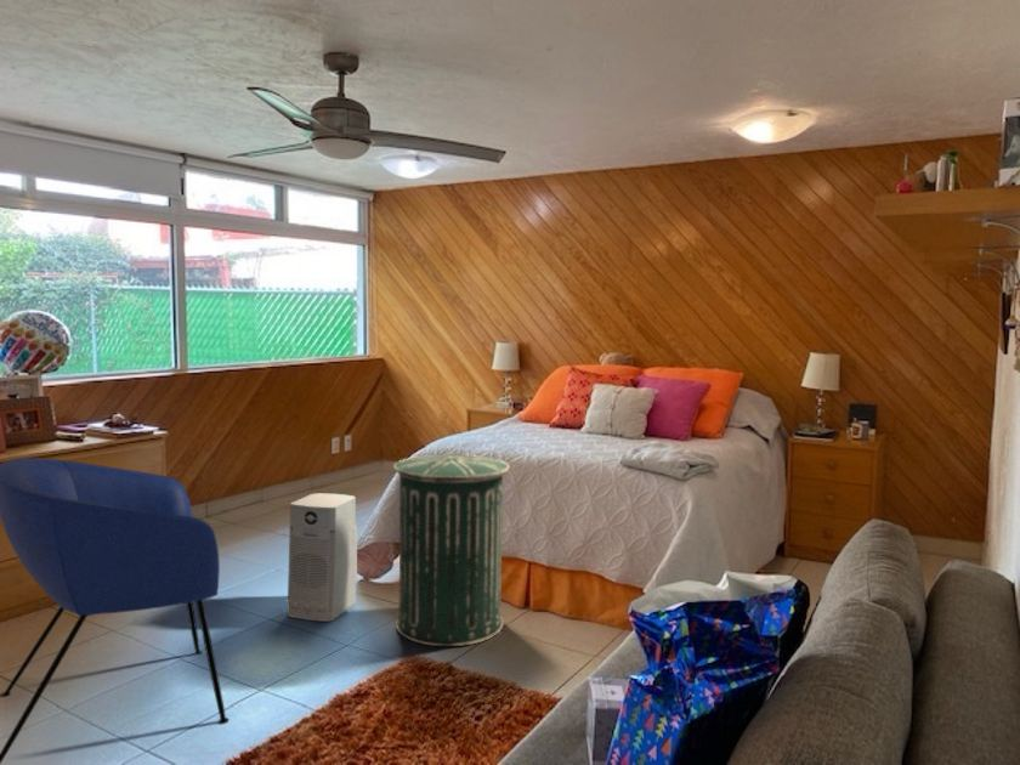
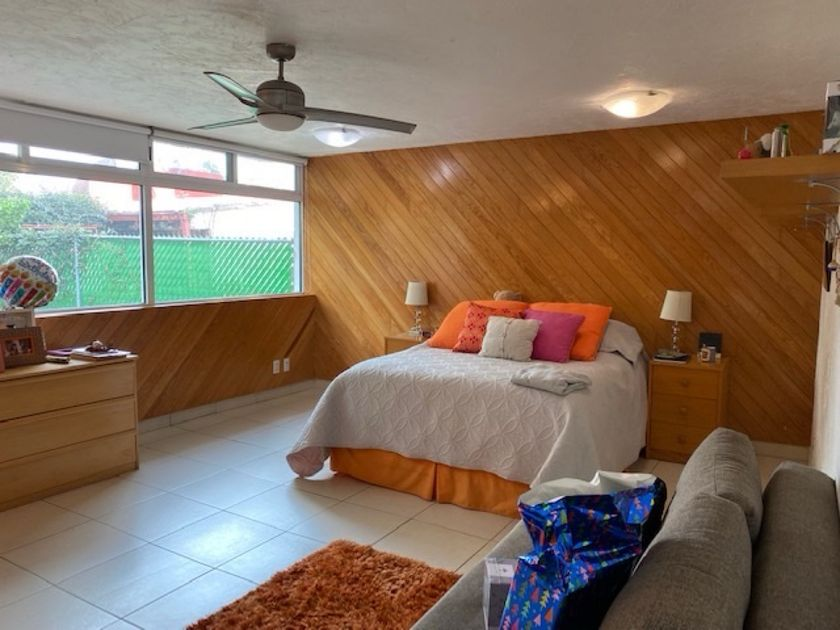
- air purifier [285,492,358,623]
- trash can [392,452,510,647]
- armchair [0,457,229,765]
